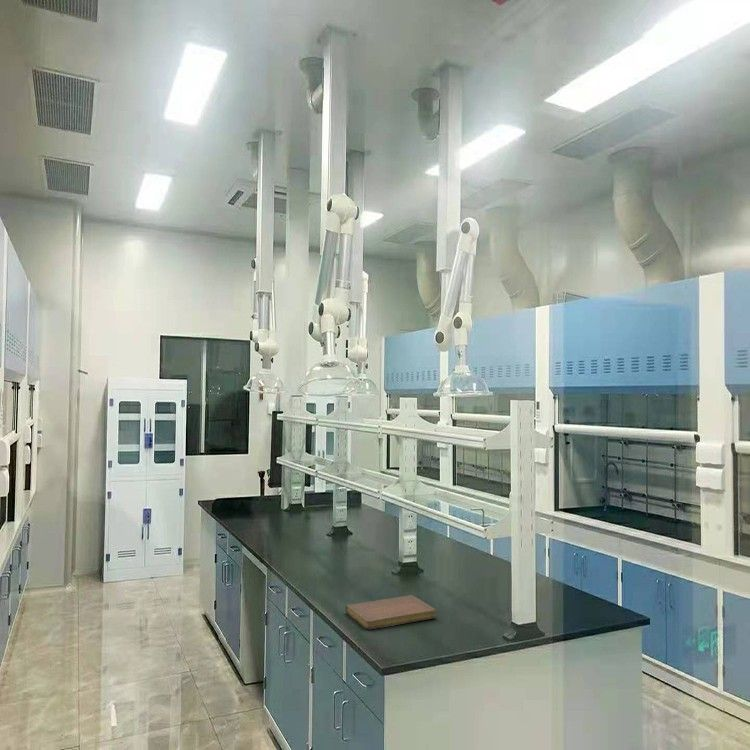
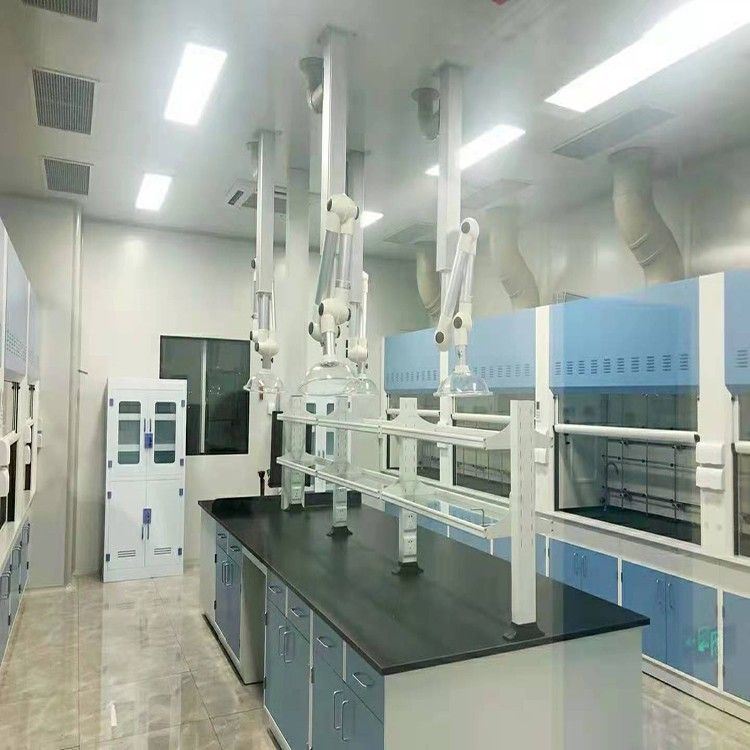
- notebook [345,594,437,630]
